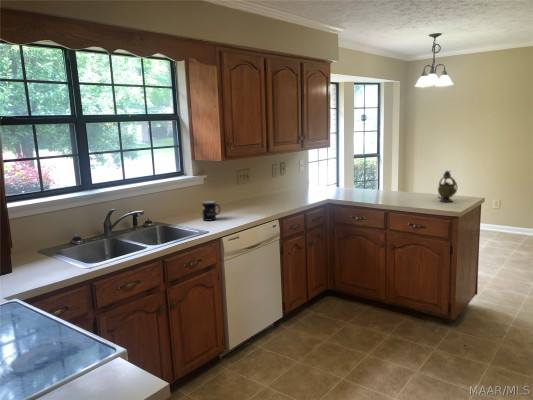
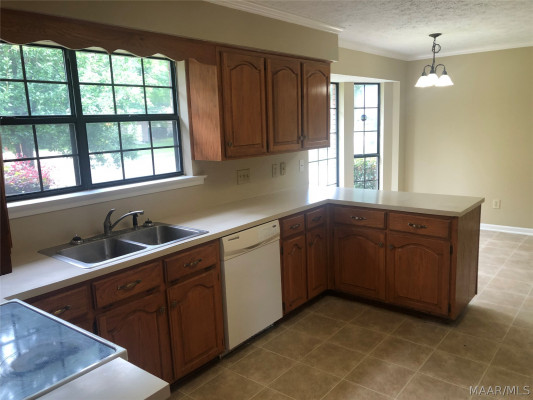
- mug [201,200,221,222]
- teapot [436,169,459,203]
